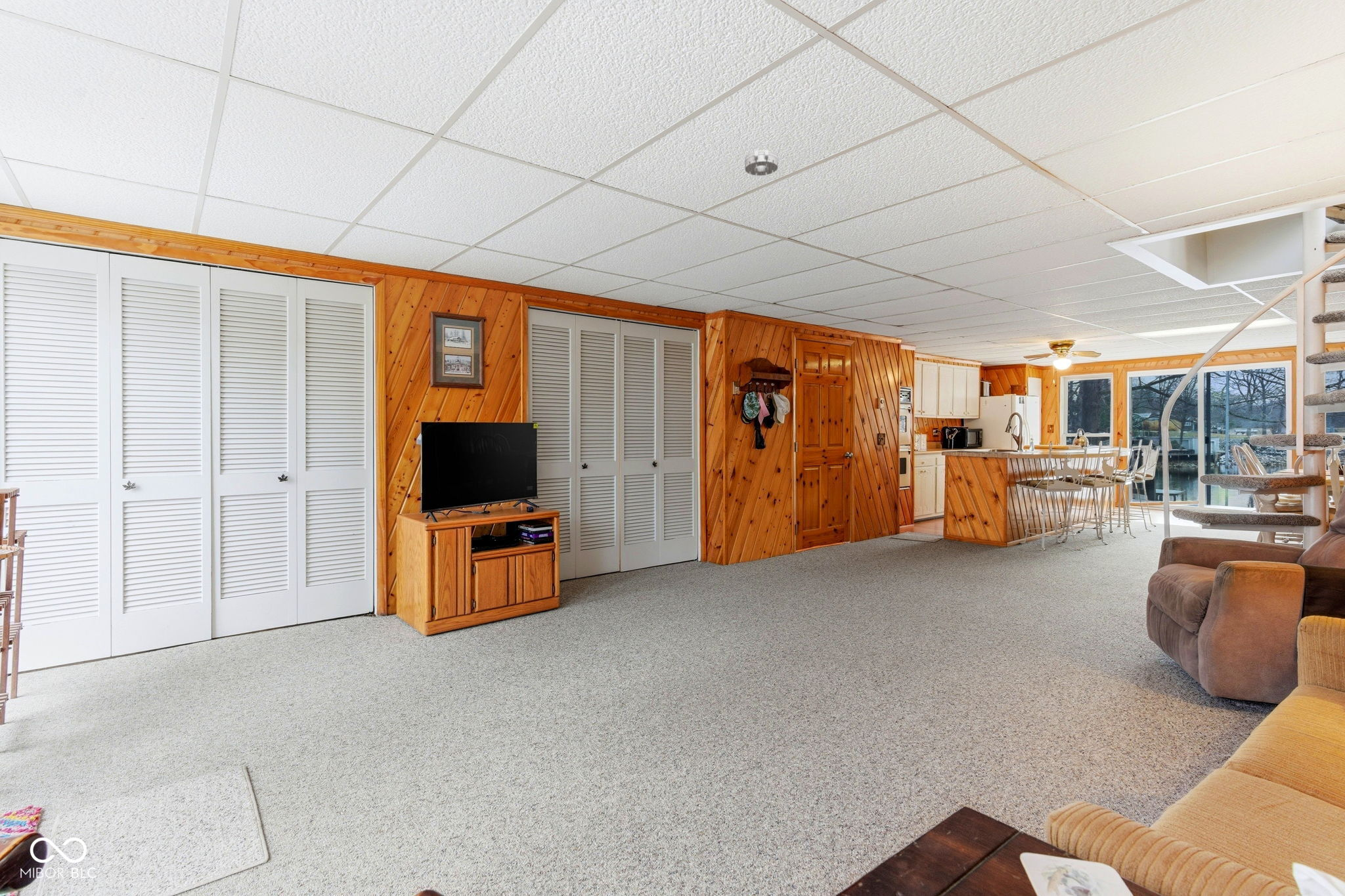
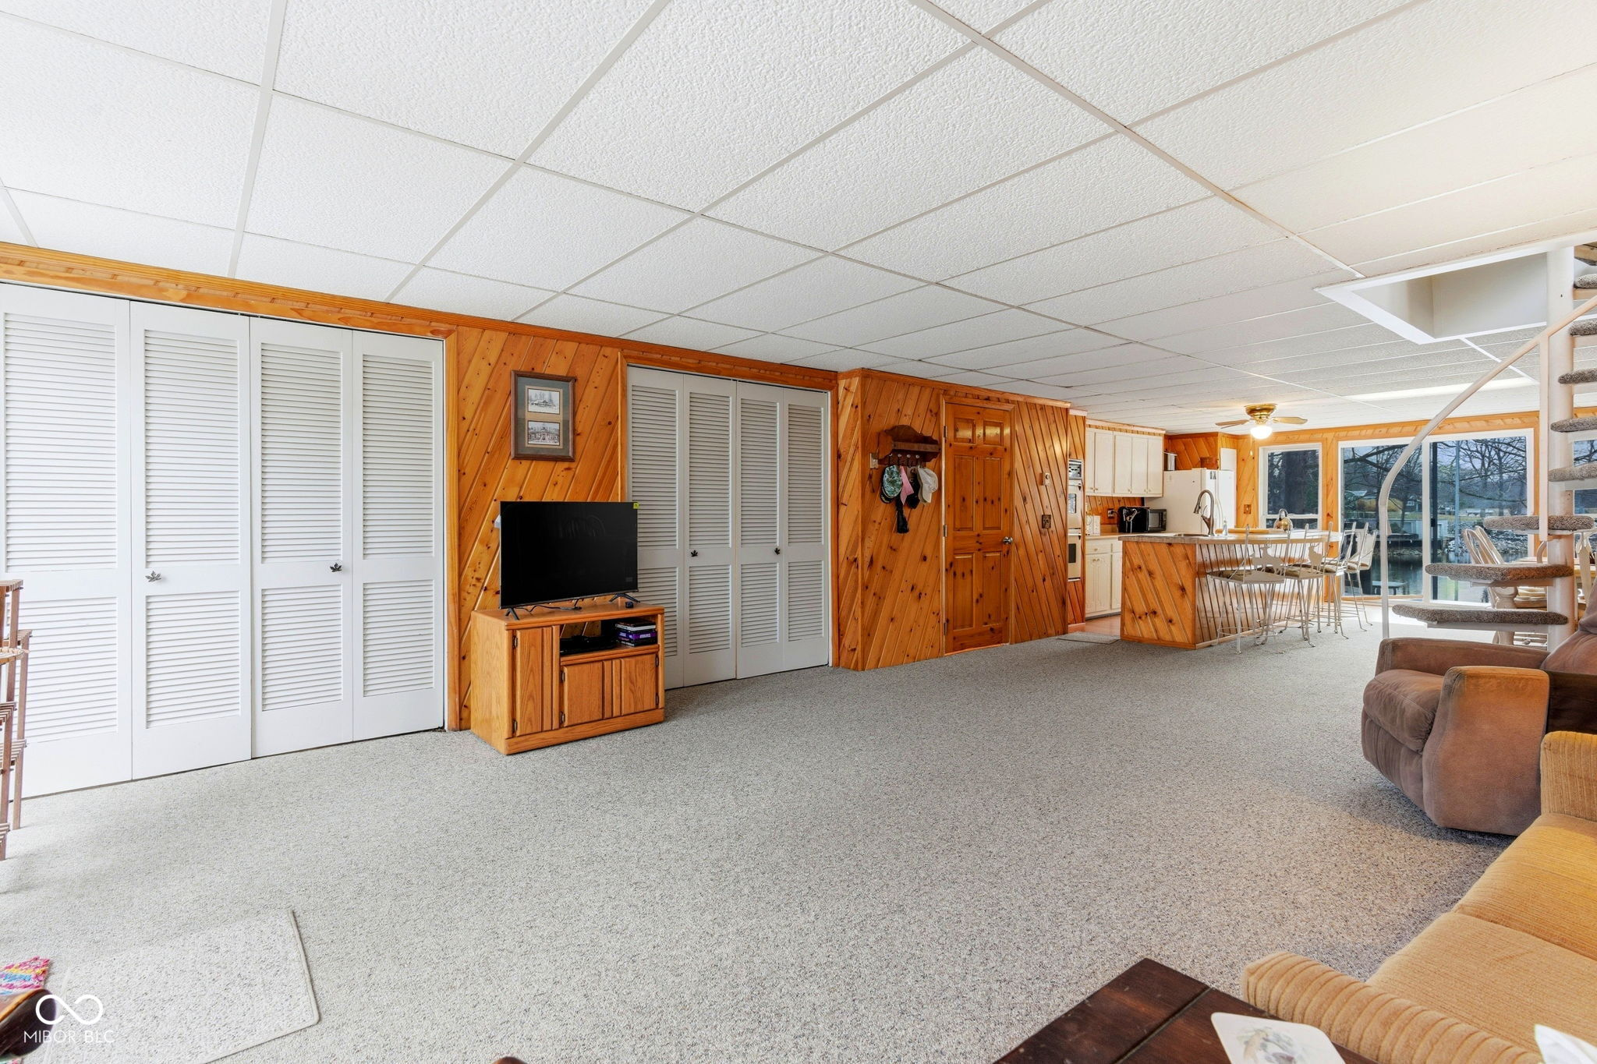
- smoke detector [744,149,779,177]
